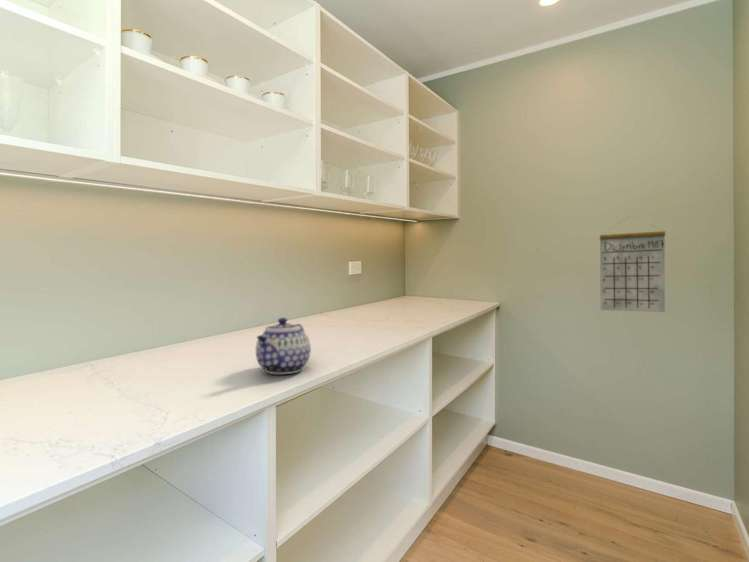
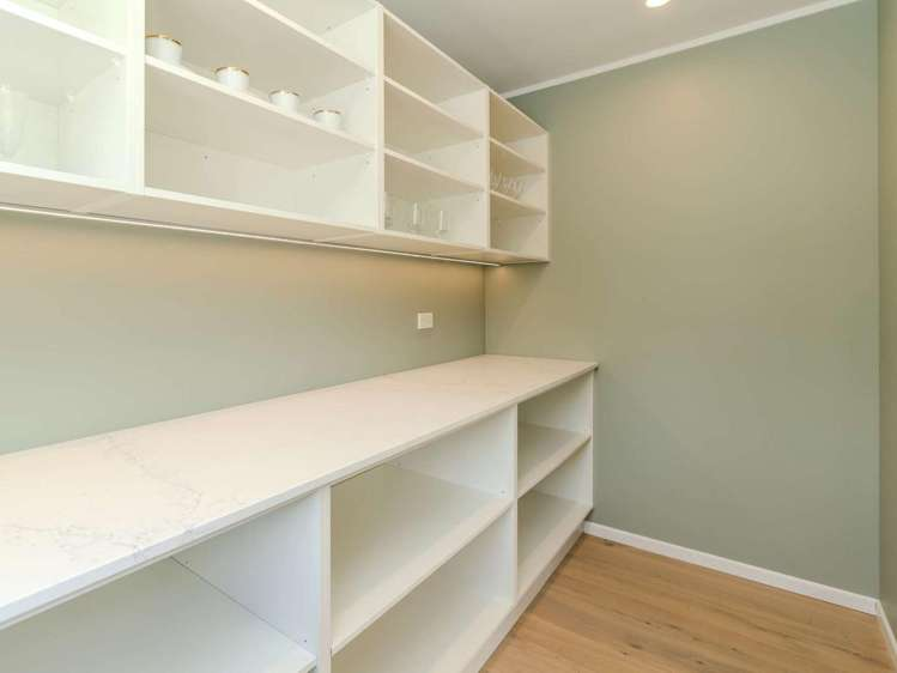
- teapot [255,317,312,375]
- calendar [599,214,666,313]
